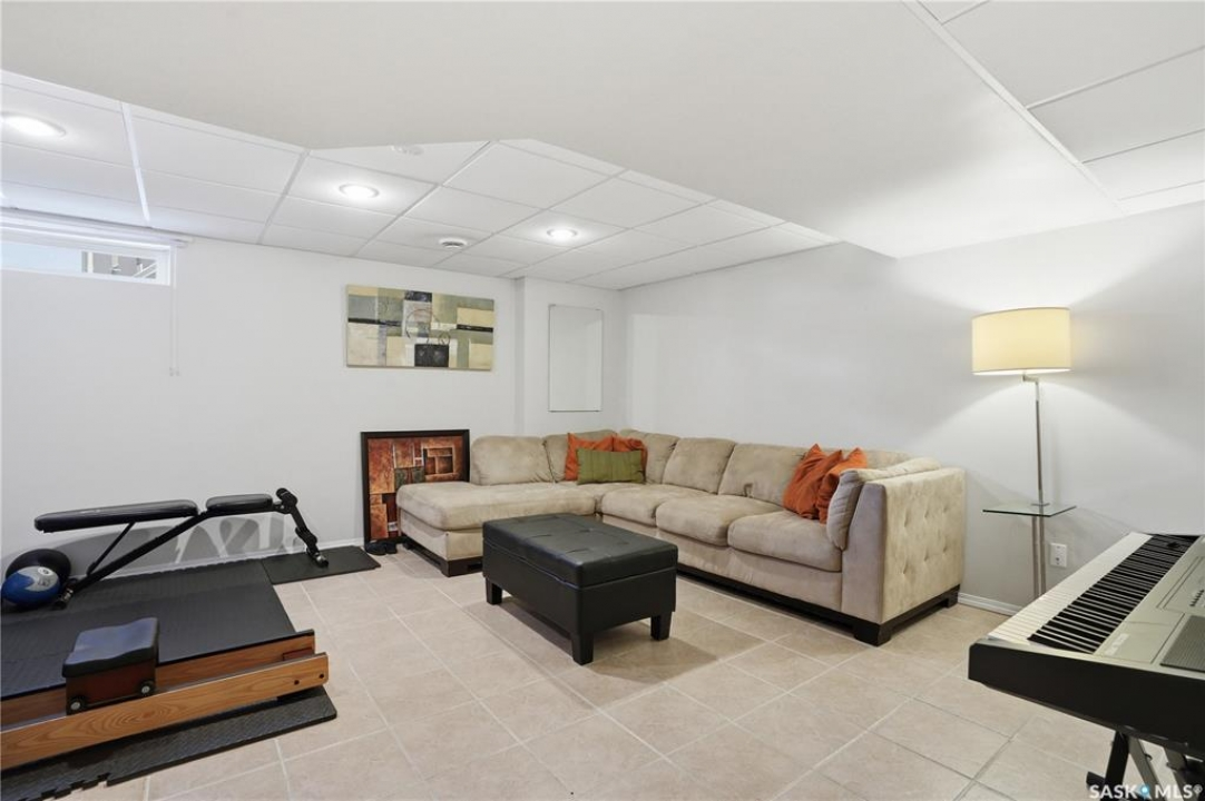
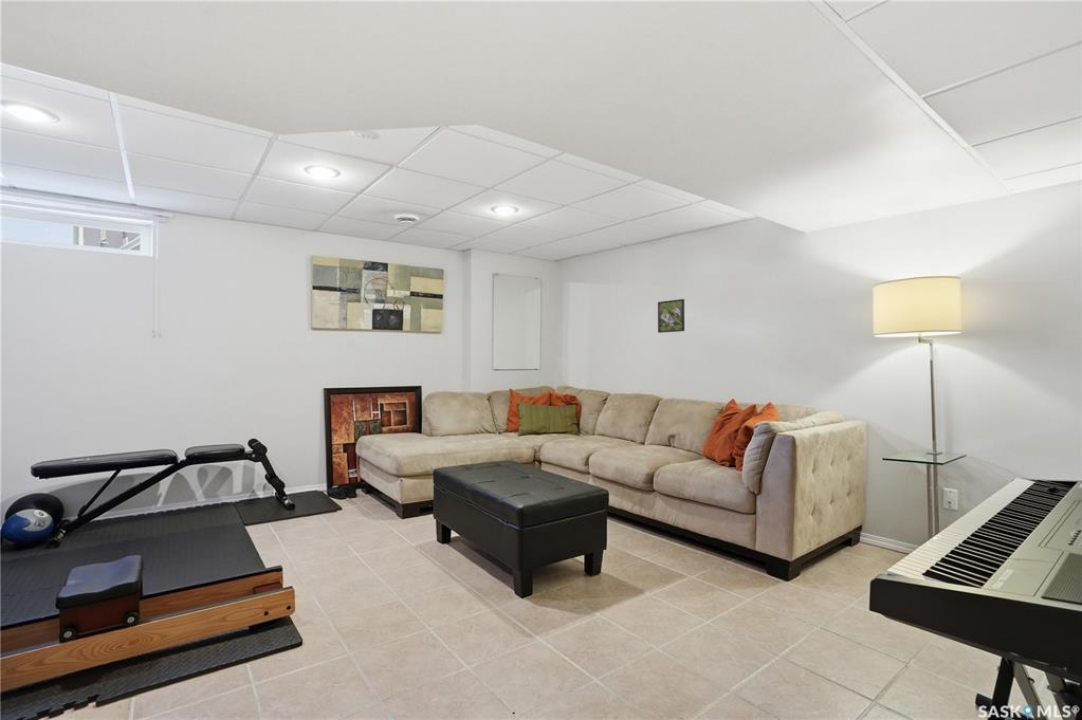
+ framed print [657,298,686,334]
